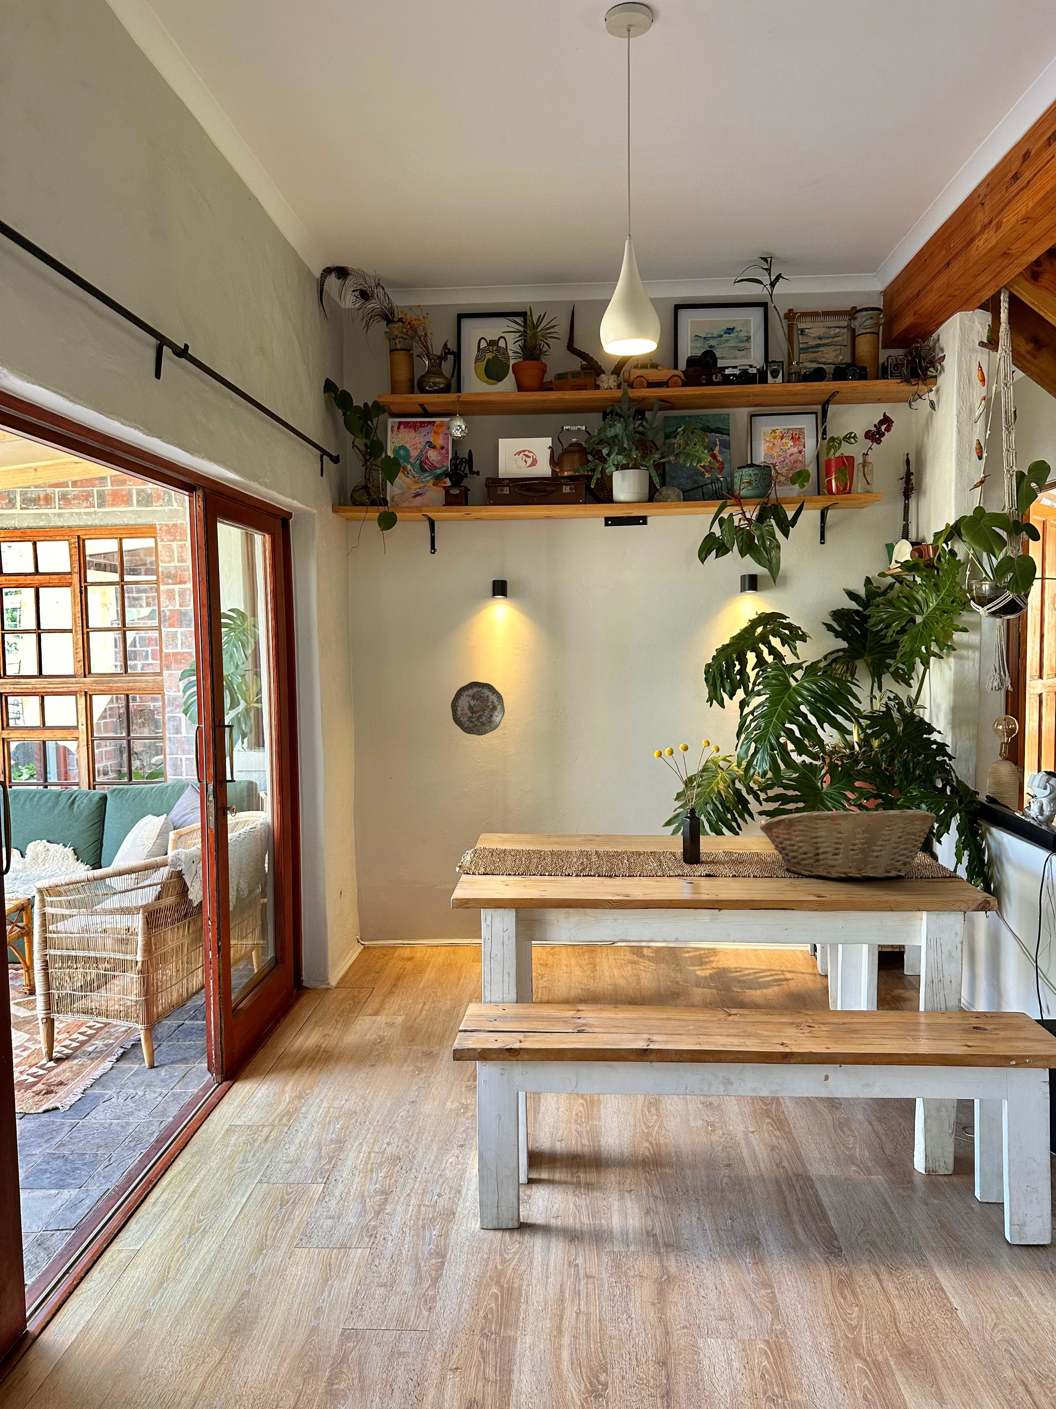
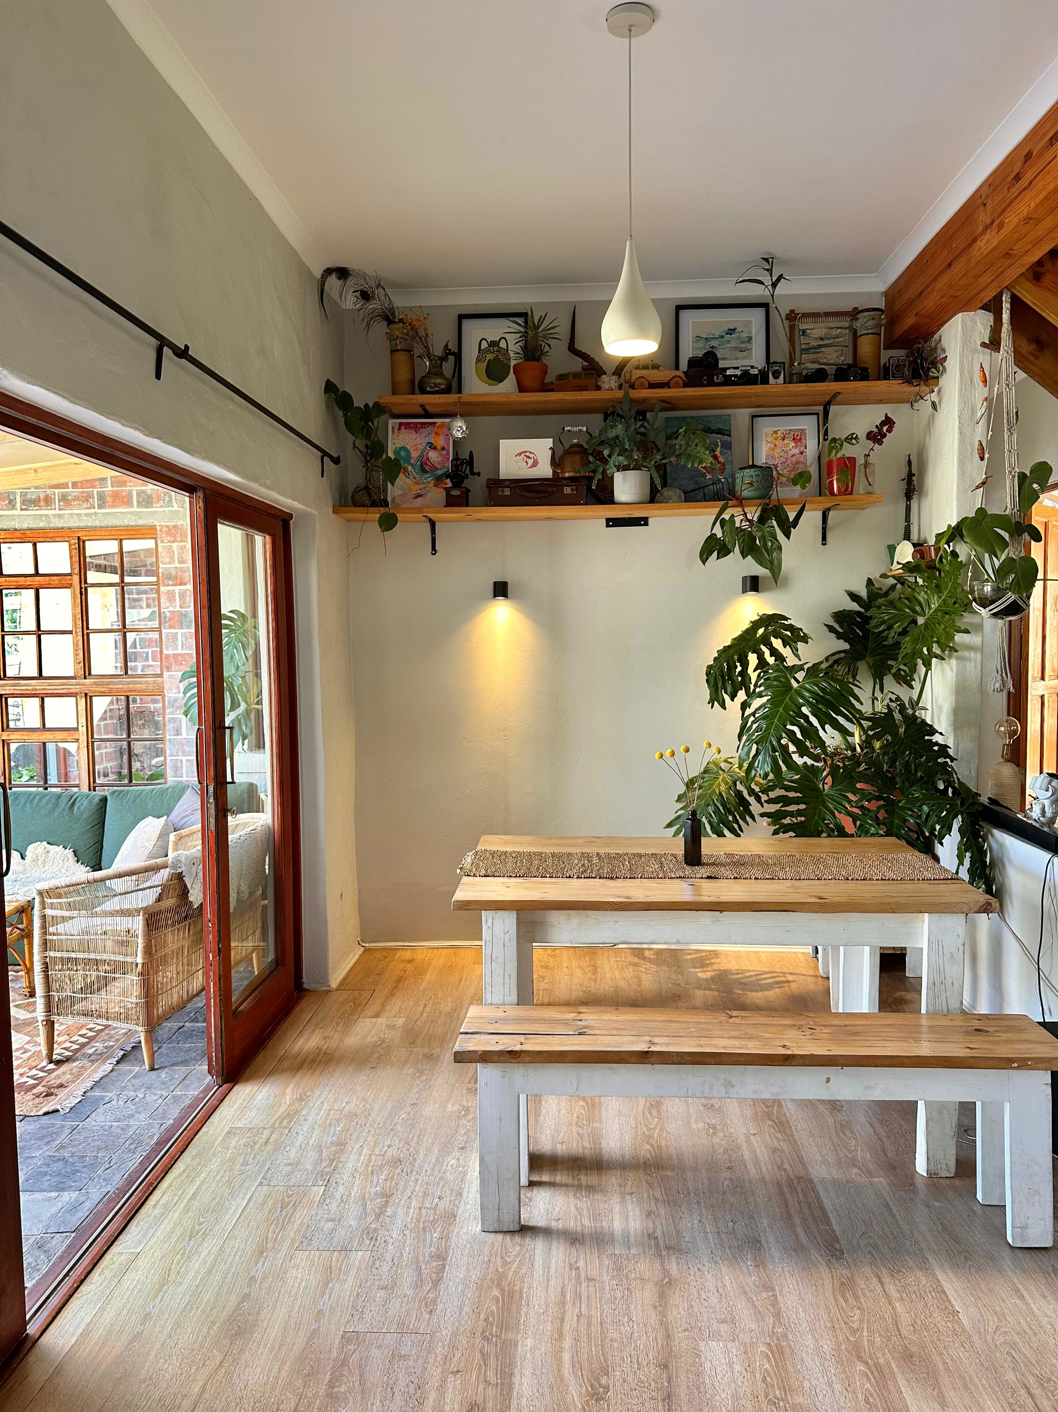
- decorative plate [450,681,505,736]
- fruit basket [759,807,936,880]
